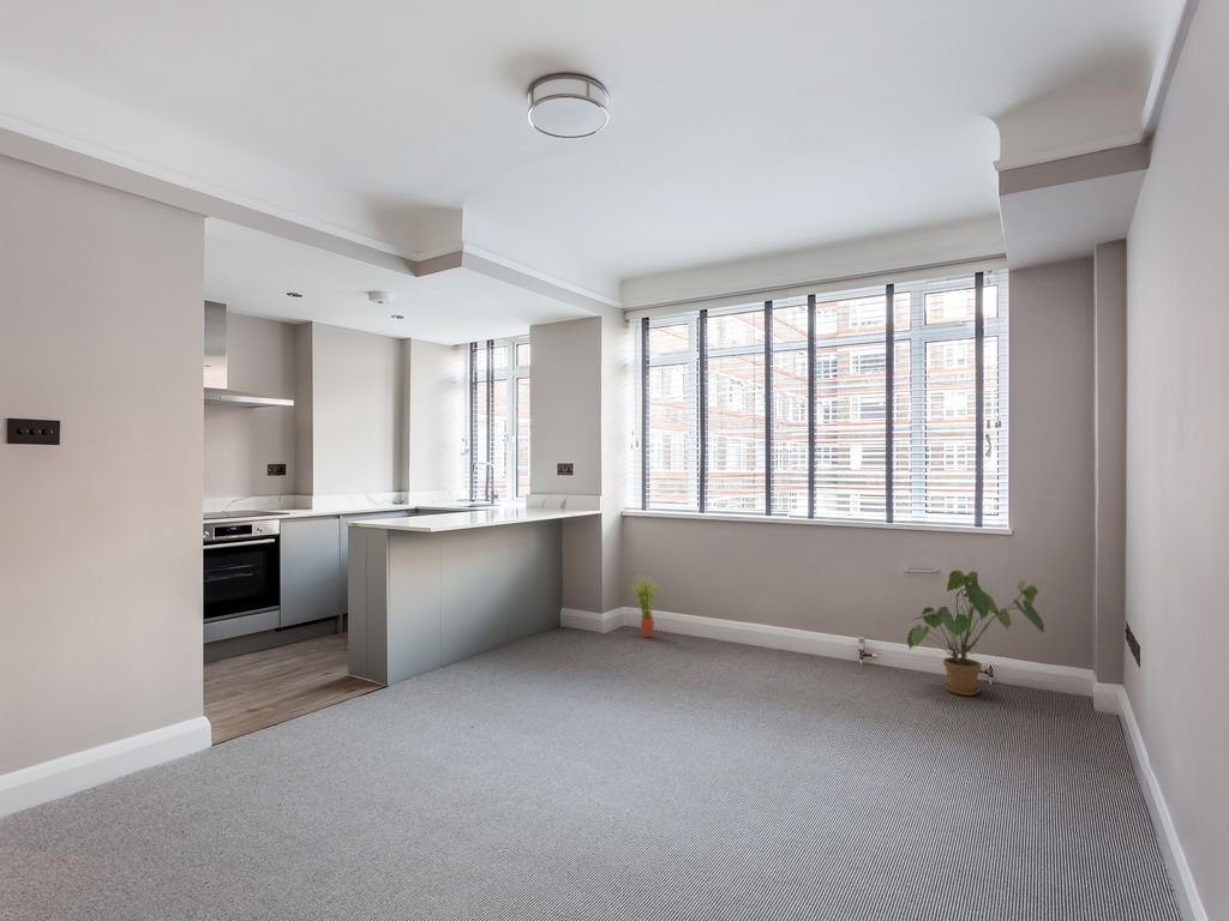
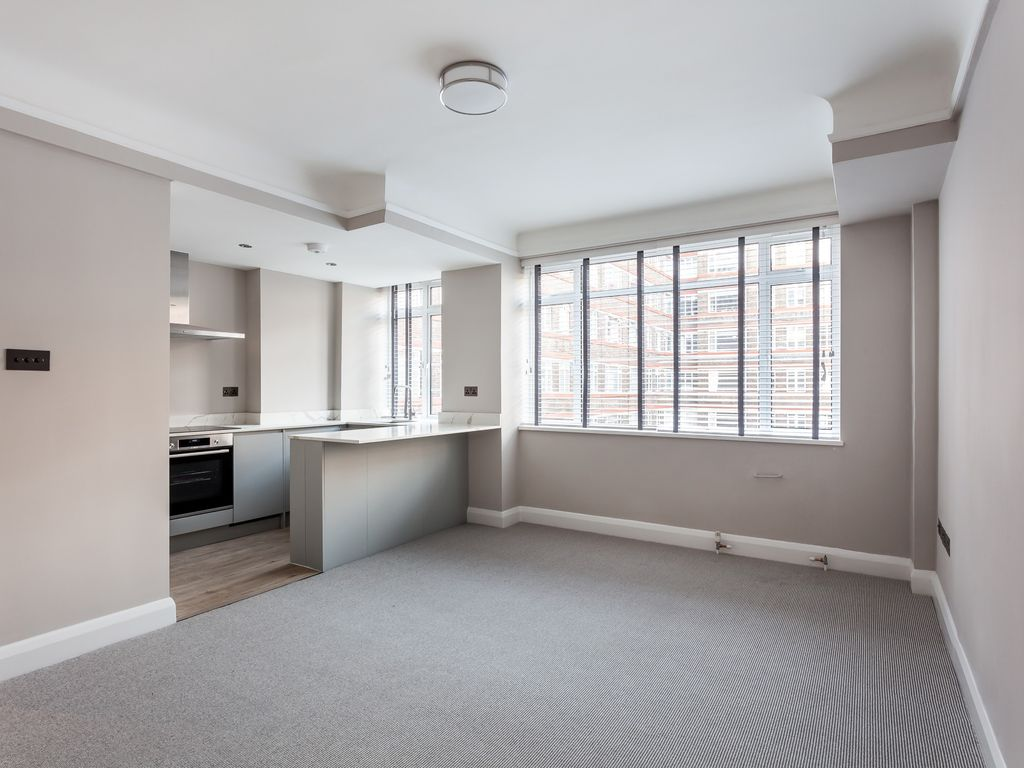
- potted plant [629,573,658,639]
- house plant [906,570,1045,697]
